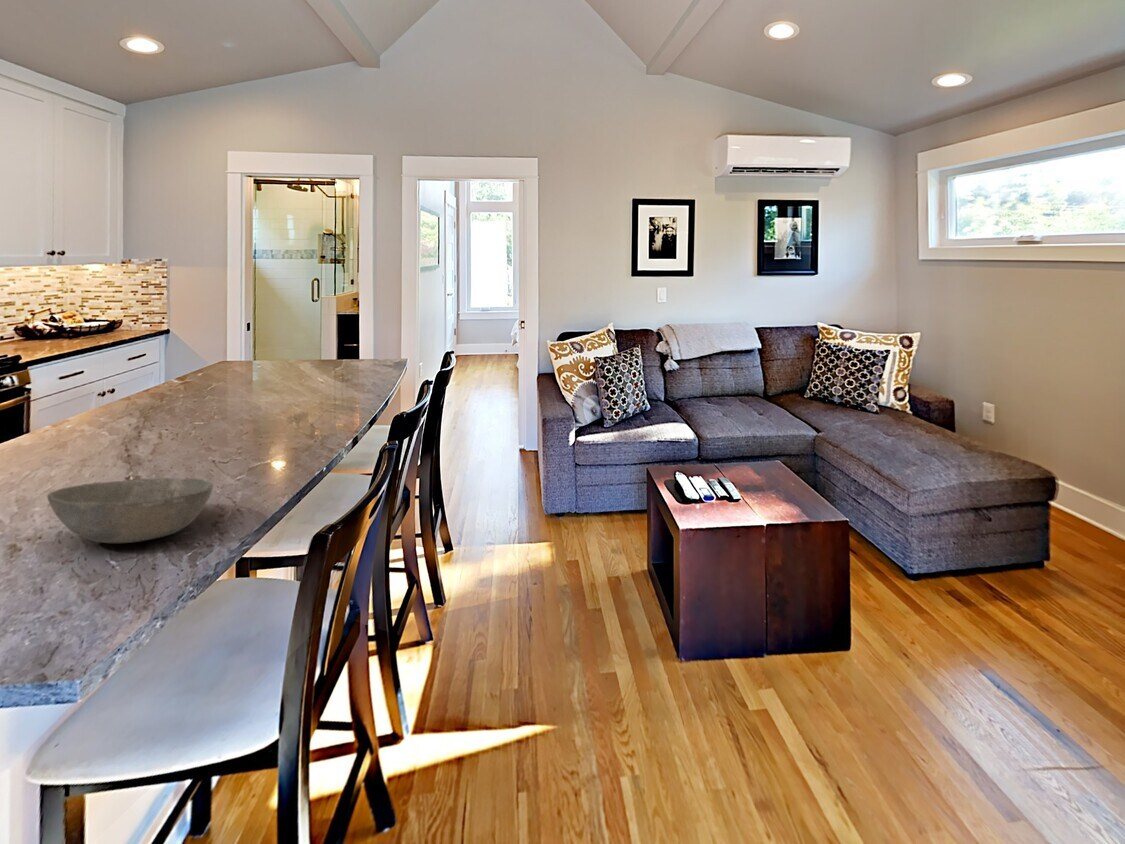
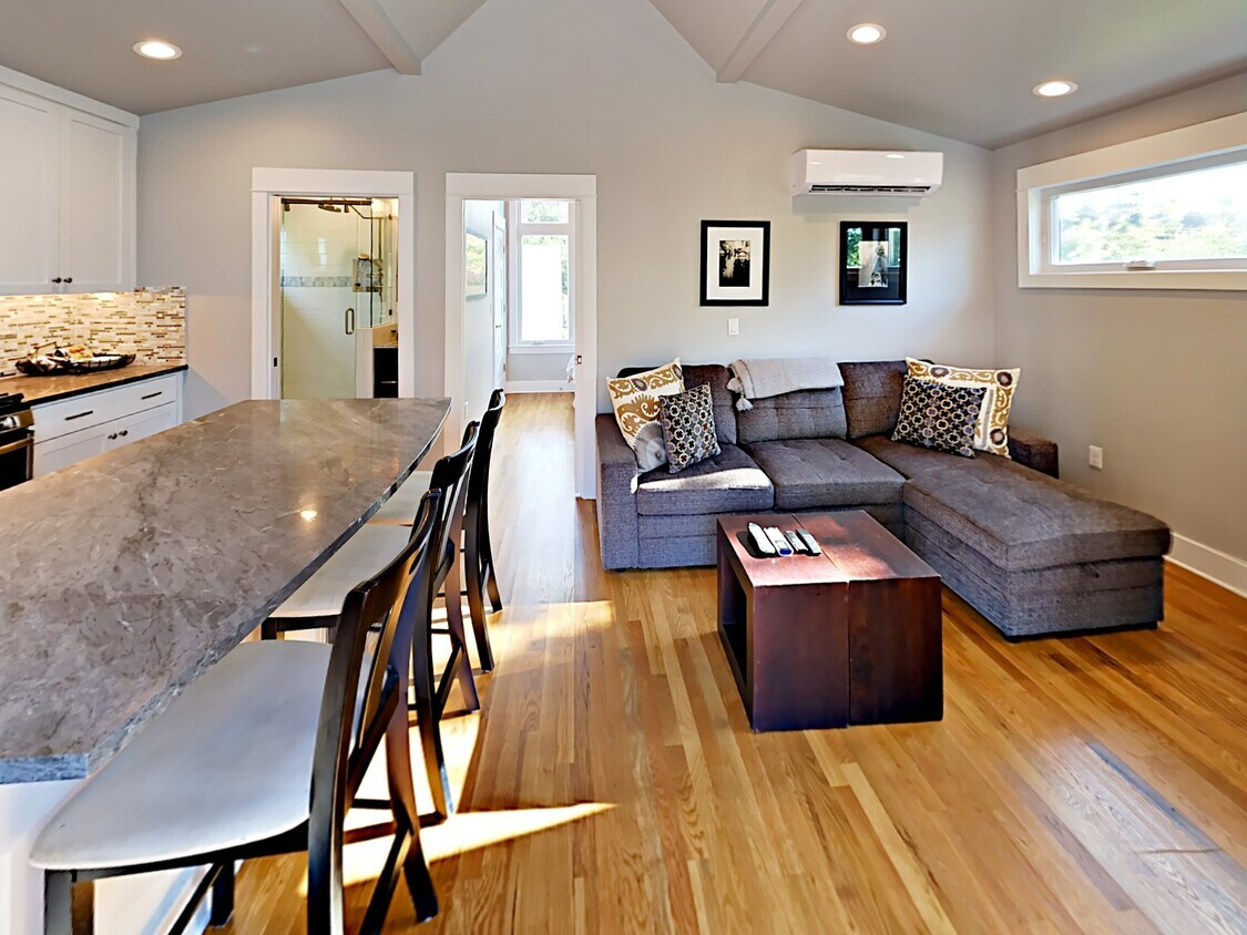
- bowl [46,477,214,544]
